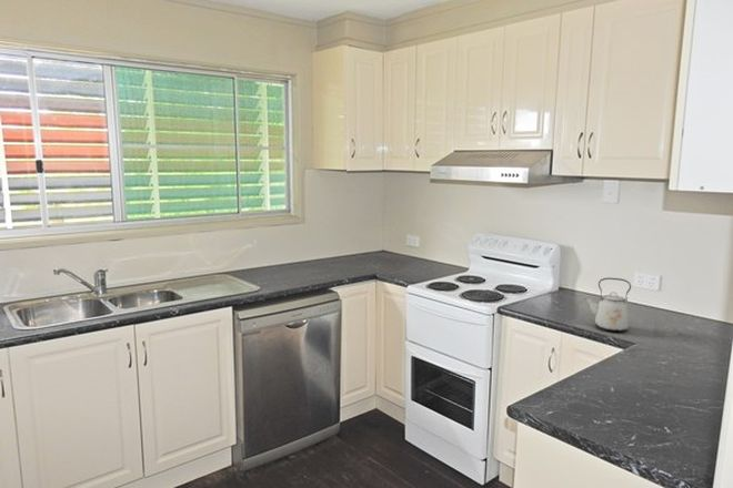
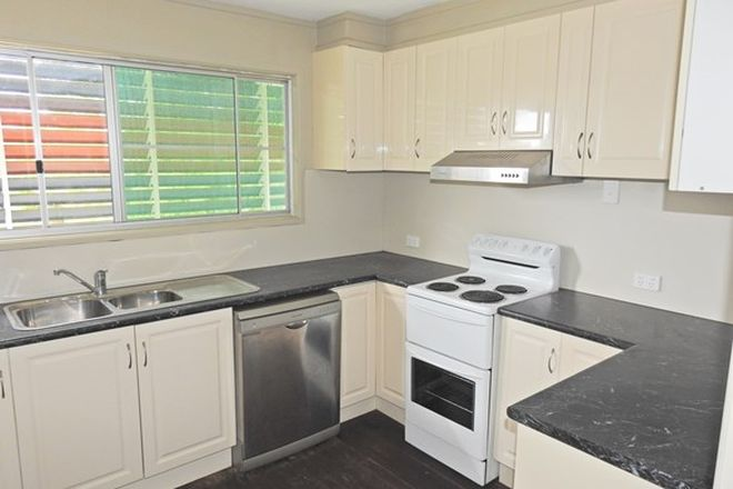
- kettle [584,277,632,333]
